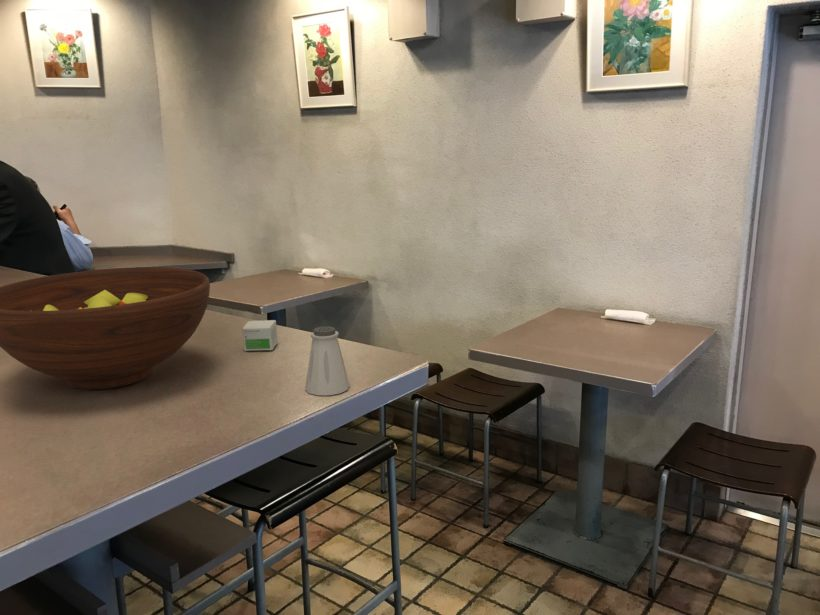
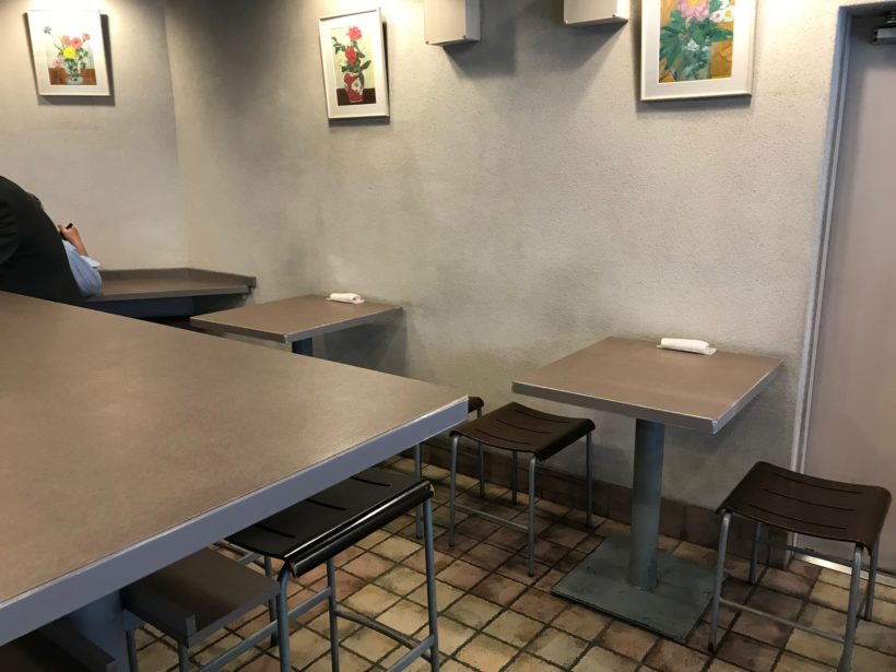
- saltshaker [304,325,351,396]
- small box [242,319,279,352]
- fruit bowl [0,266,211,390]
